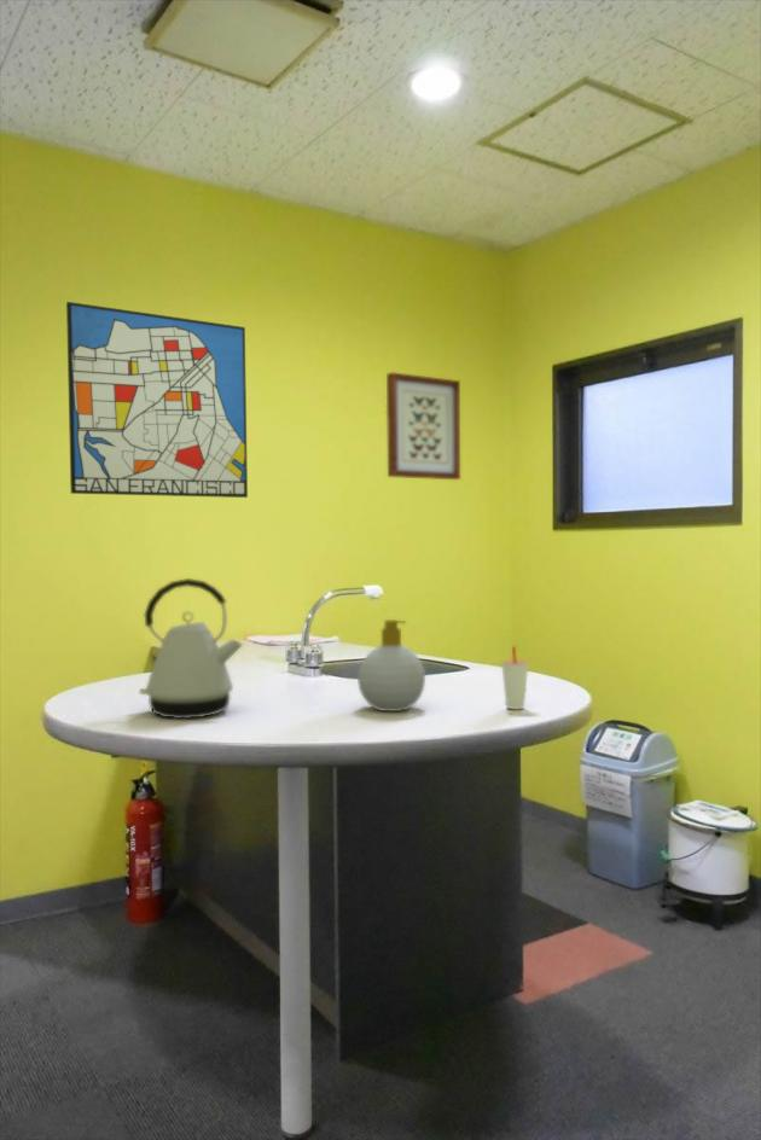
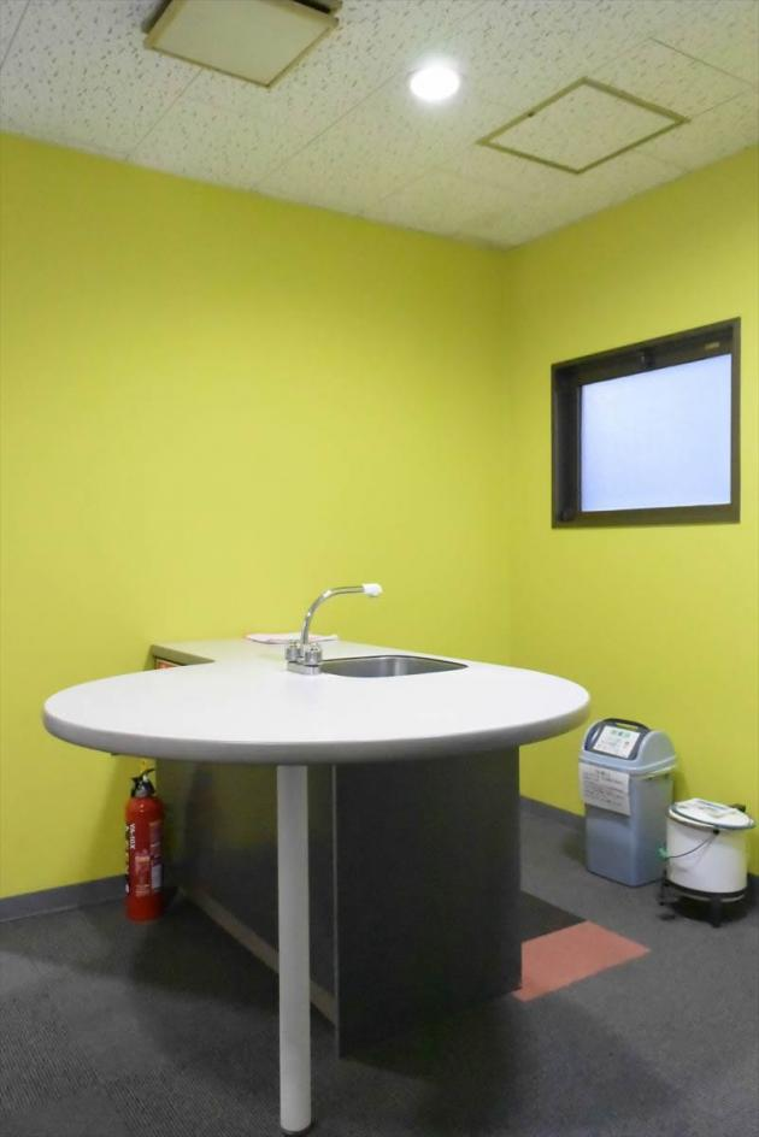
- soap bottle [356,618,426,712]
- kettle [139,577,244,720]
- wall art [385,371,461,481]
- wall art [65,301,249,499]
- cup [500,645,530,710]
